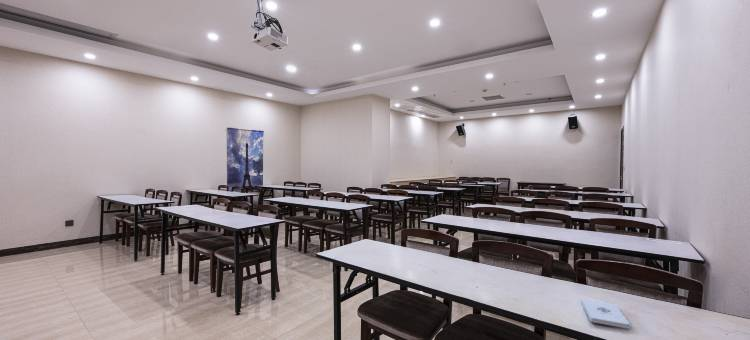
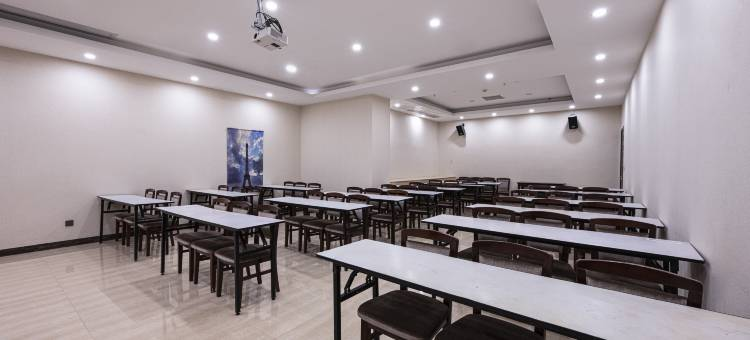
- notepad [580,298,630,329]
